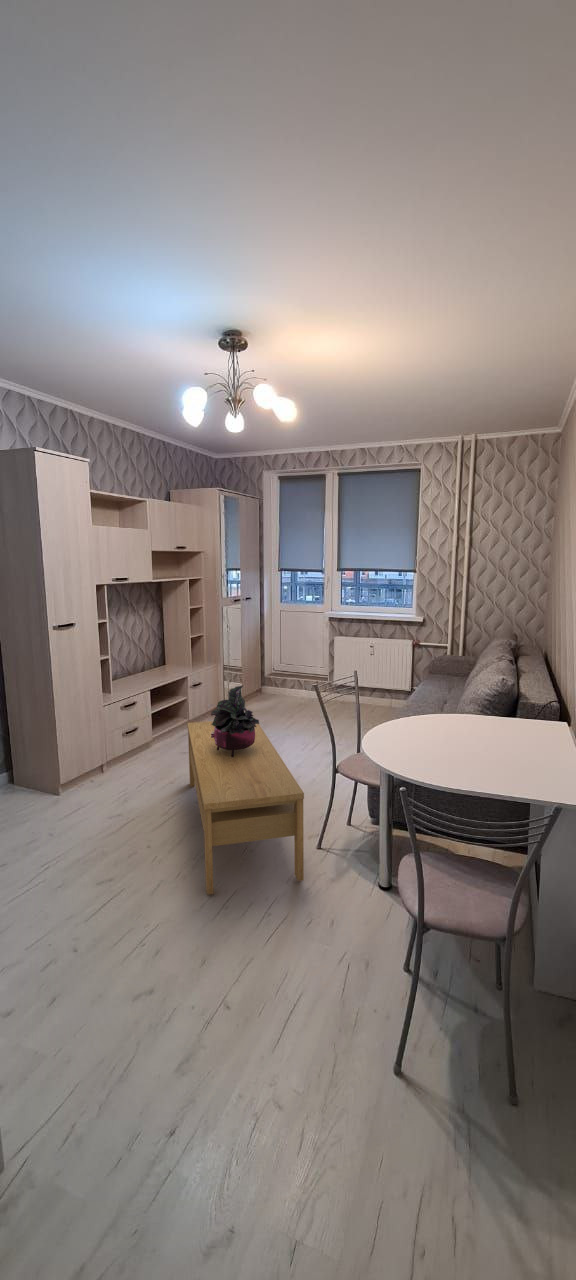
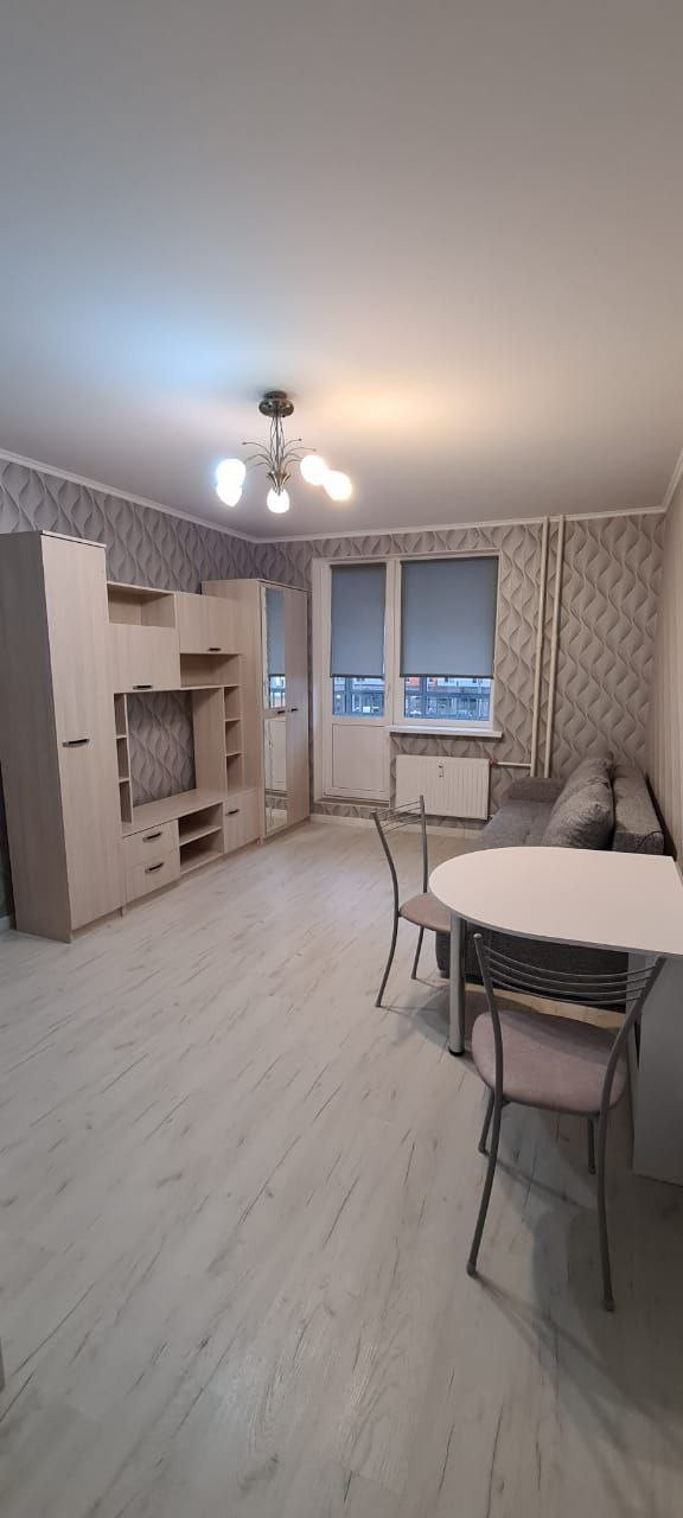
- coffee table [186,720,305,895]
- potted plant [210,684,260,757]
